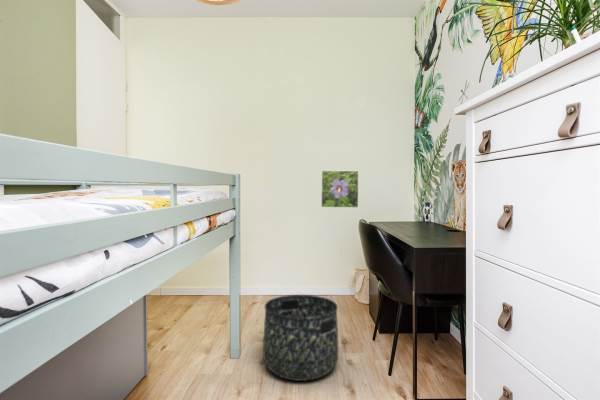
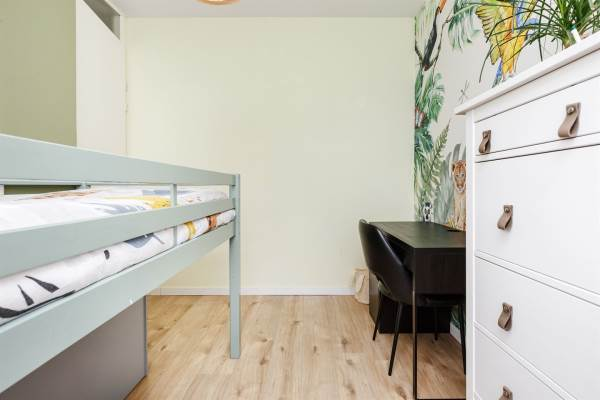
- basket [262,294,339,382]
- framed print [320,169,360,209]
